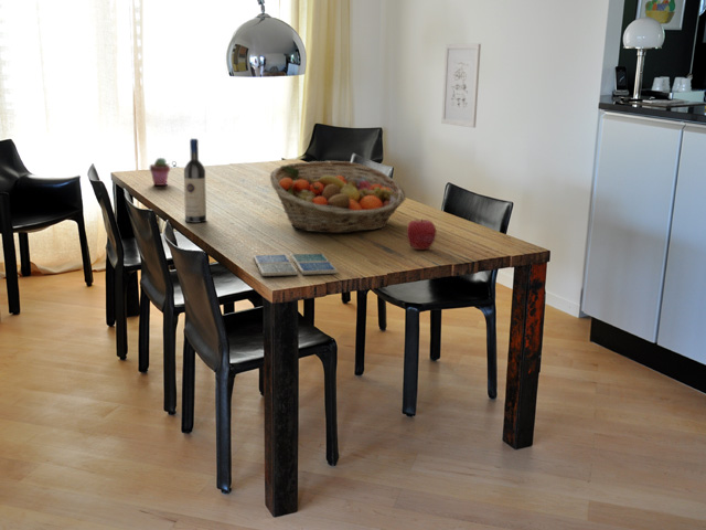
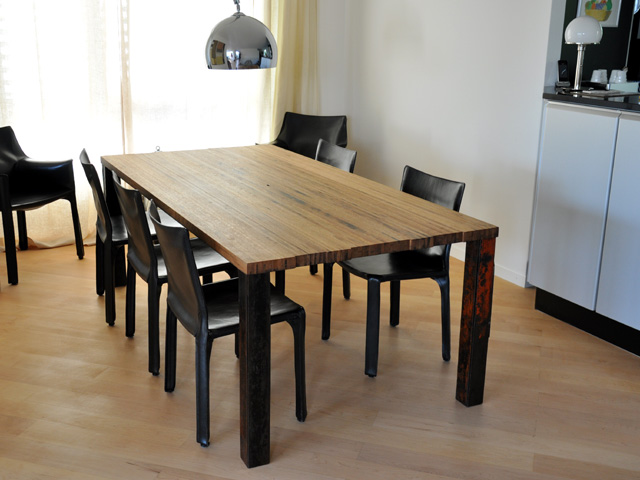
- wine bottle [183,137,207,224]
- potted succulent [149,157,171,187]
- wall art [440,43,482,129]
- fruit basket [269,160,407,234]
- apple [406,218,437,251]
- drink coaster [253,252,338,277]
